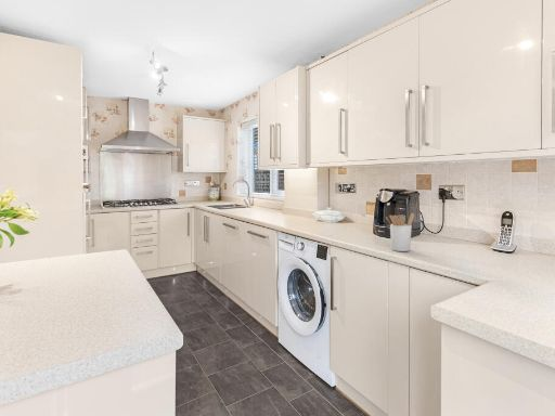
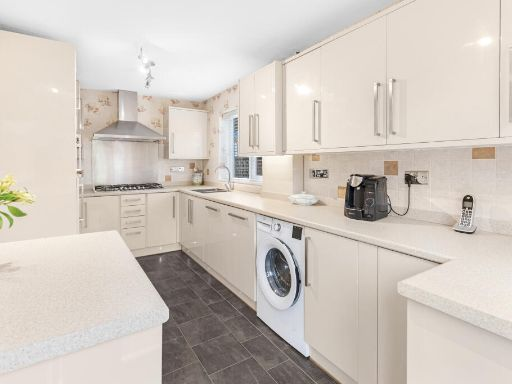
- utensil holder [385,212,415,252]
